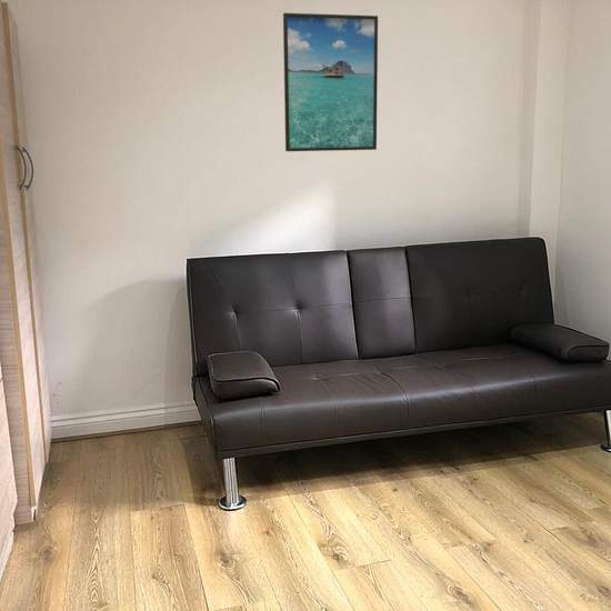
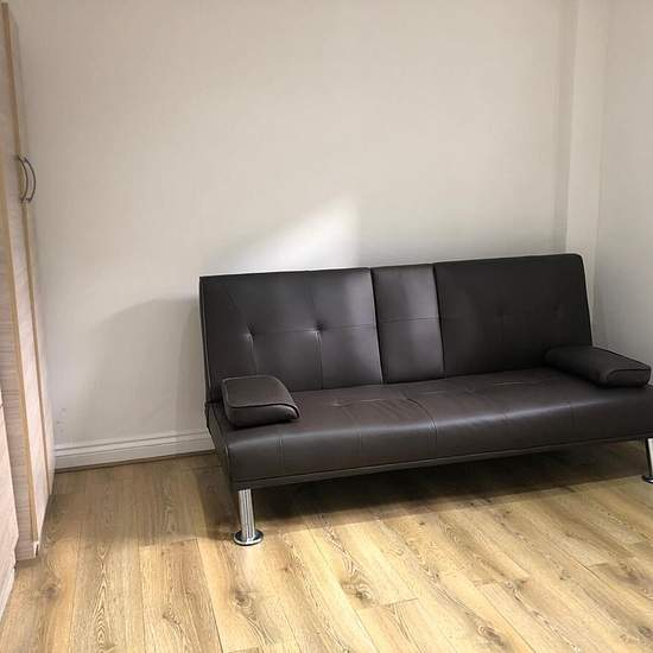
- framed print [282,12,379,152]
